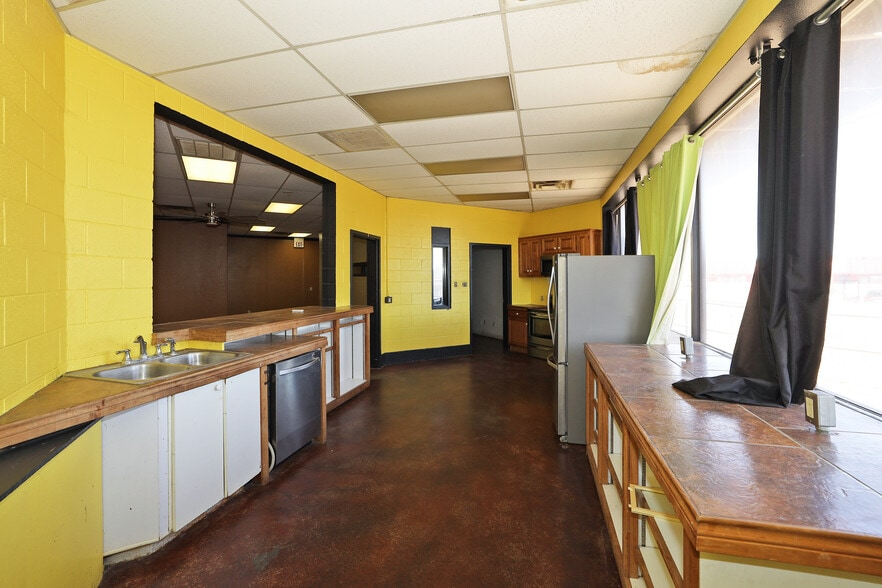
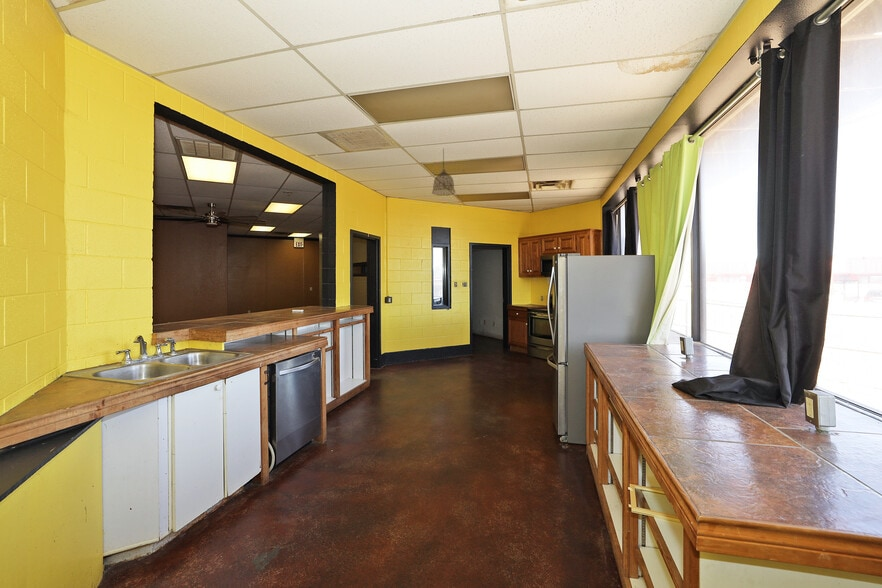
+ pendant lamp [431,148,456,197]
